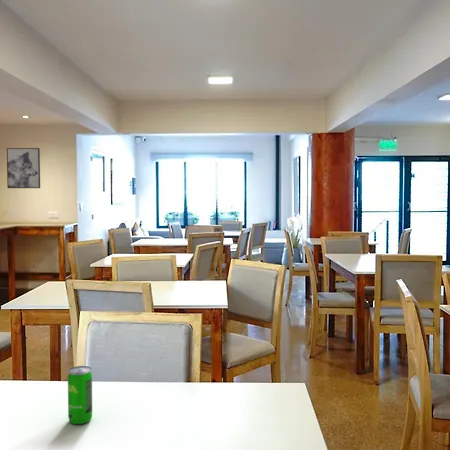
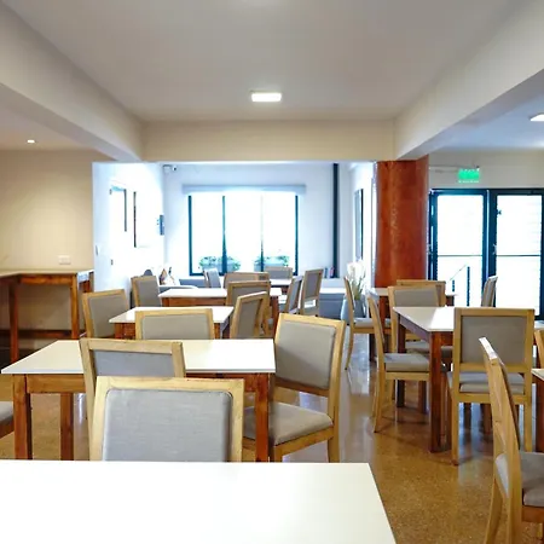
- wall art [6,147,41,189]
- beverage can [67,365,93,425]
